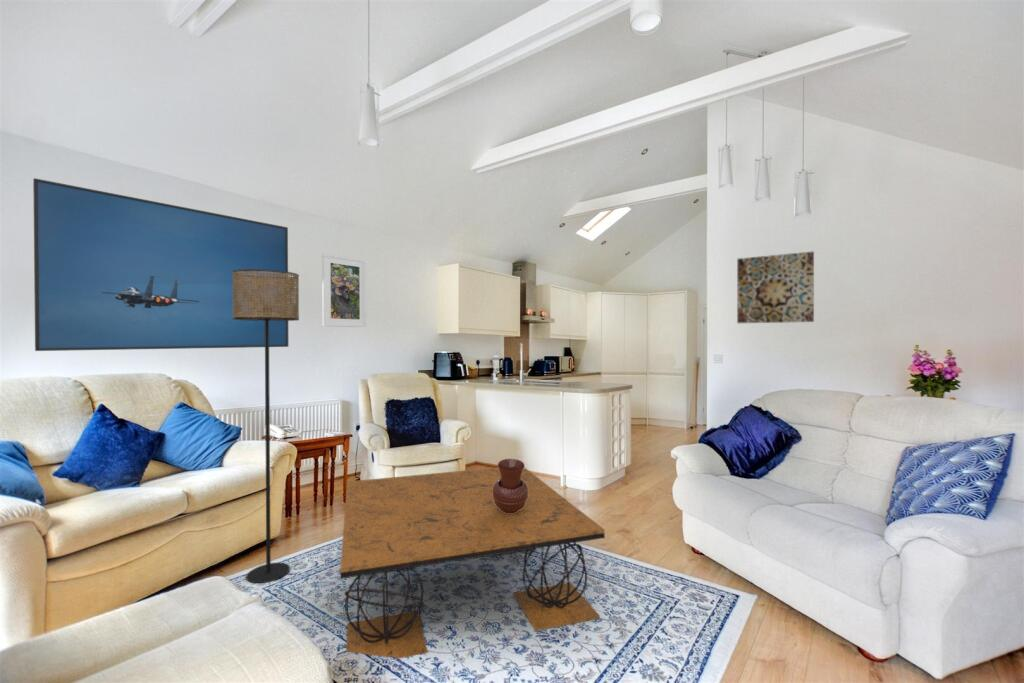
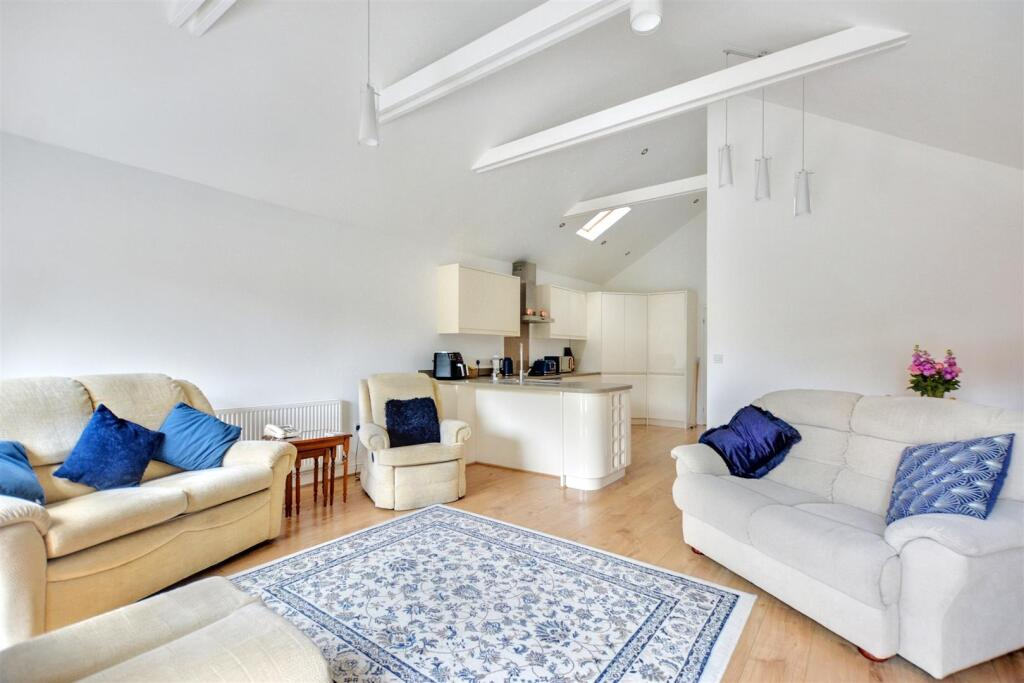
- floor lamp [232,269,300,584]
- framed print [32,177,289,352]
- wall art [736,250,815,324]
- coffee table [339,466,605,659]
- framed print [321,253,367,328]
- vase [492,458,528,513]
